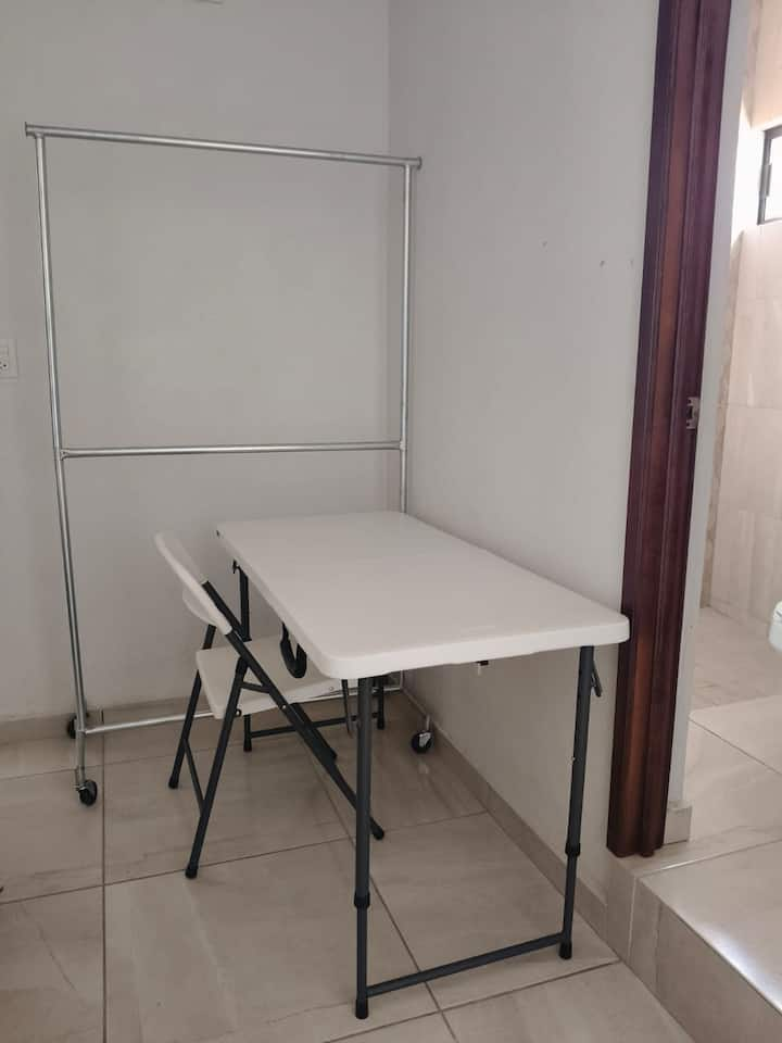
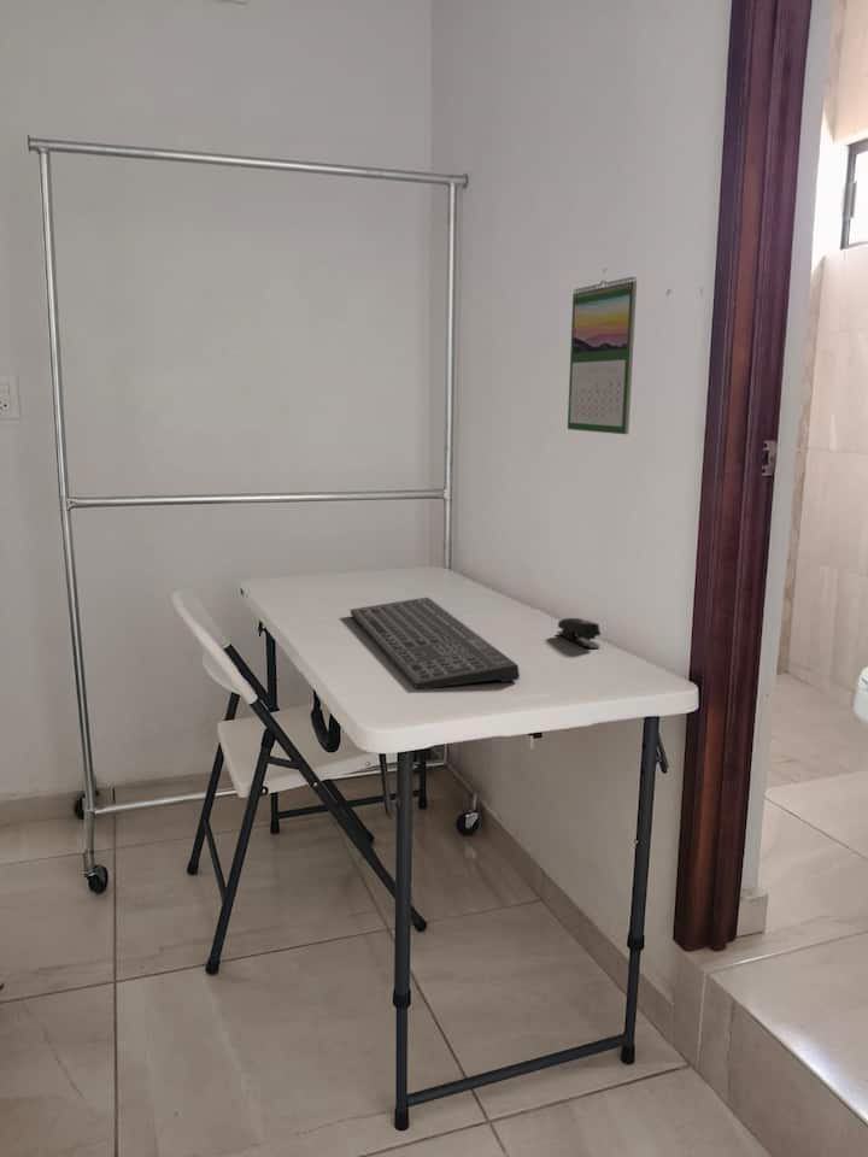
+ stapler [556,617,602,650]
+ keyboard [348,597,521,691]
+ calendar [567,276,638,435]
